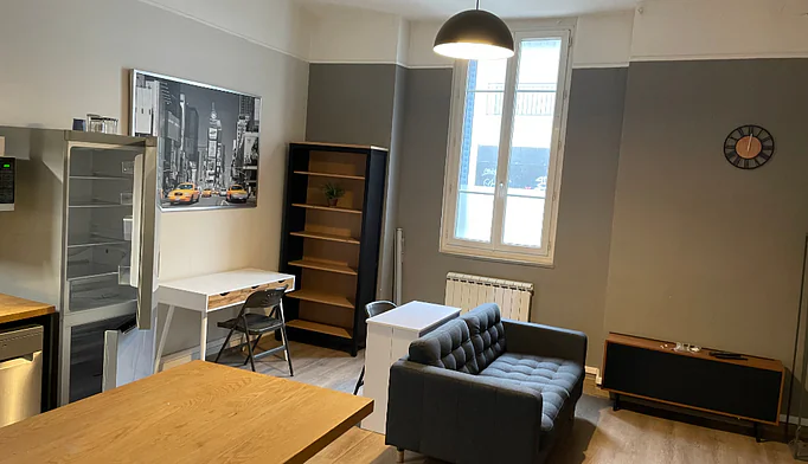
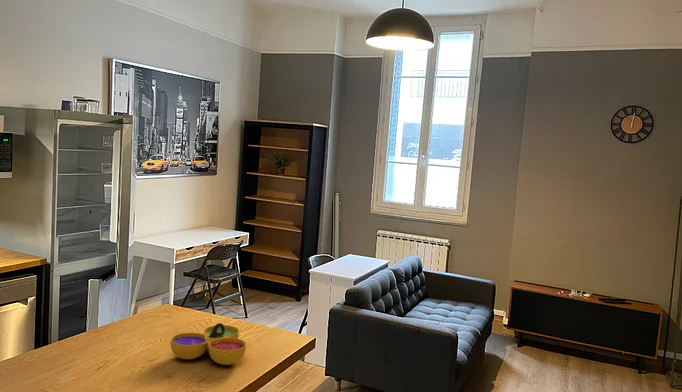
+ decorative bowl [169,322,247,366]
